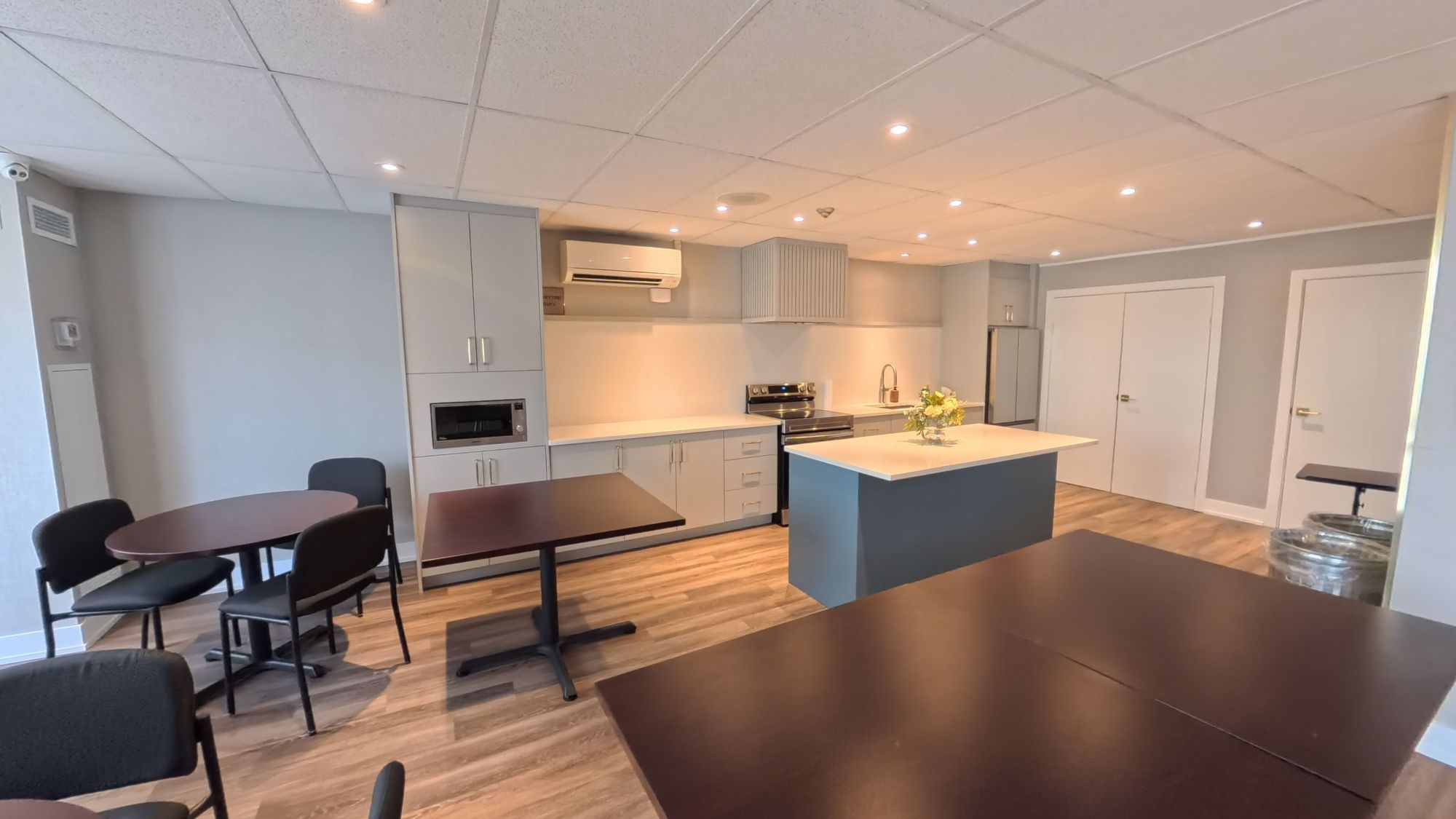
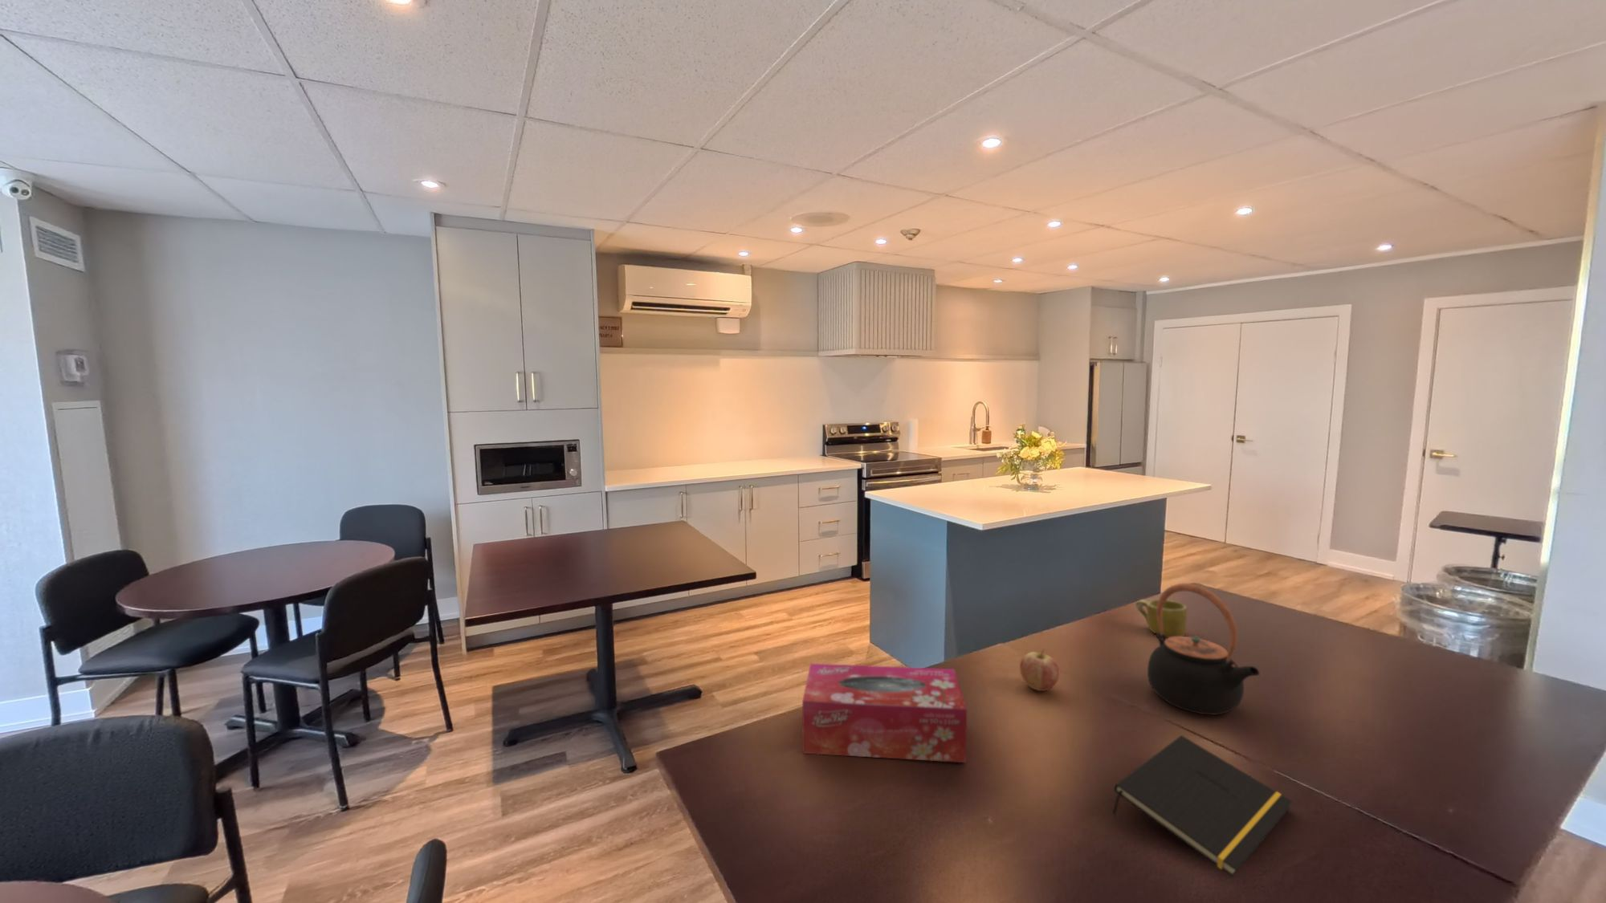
+ fruit [1019,648,1060,692]
+ notepad [1112,734,1293,878]
+ tissue box [802,663,967,763]
+ teapot [1147,583,1261,716]
+ mug [1135,599,1188,638]
